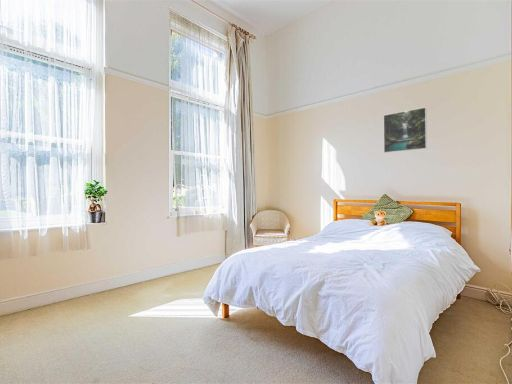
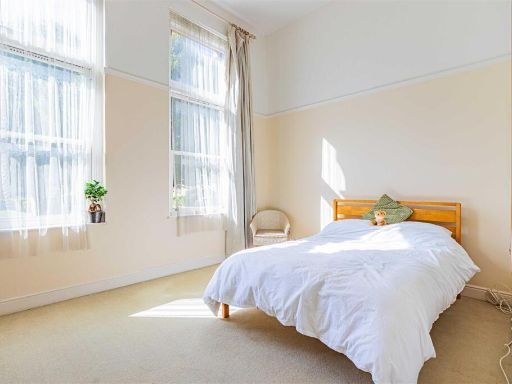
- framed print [382,106,428,154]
